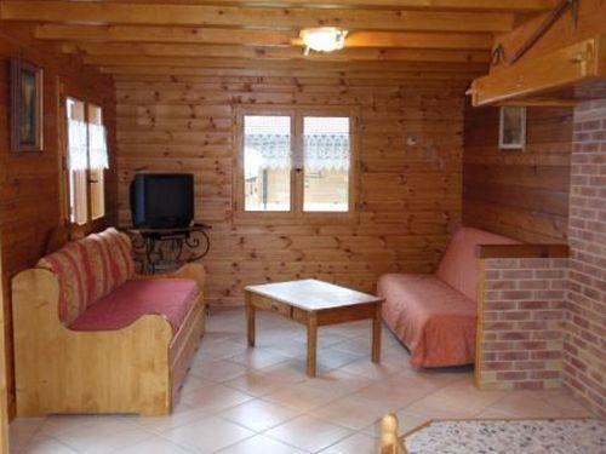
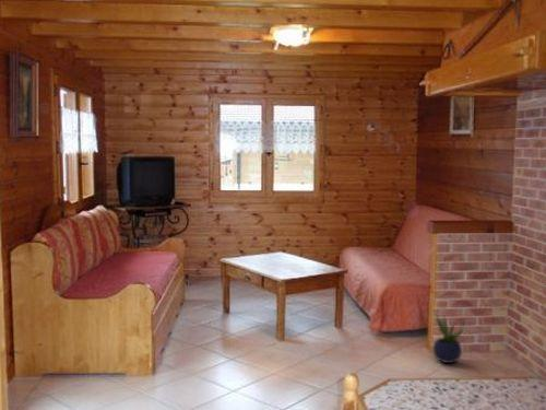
+ potted plant [431,313,467,364]
